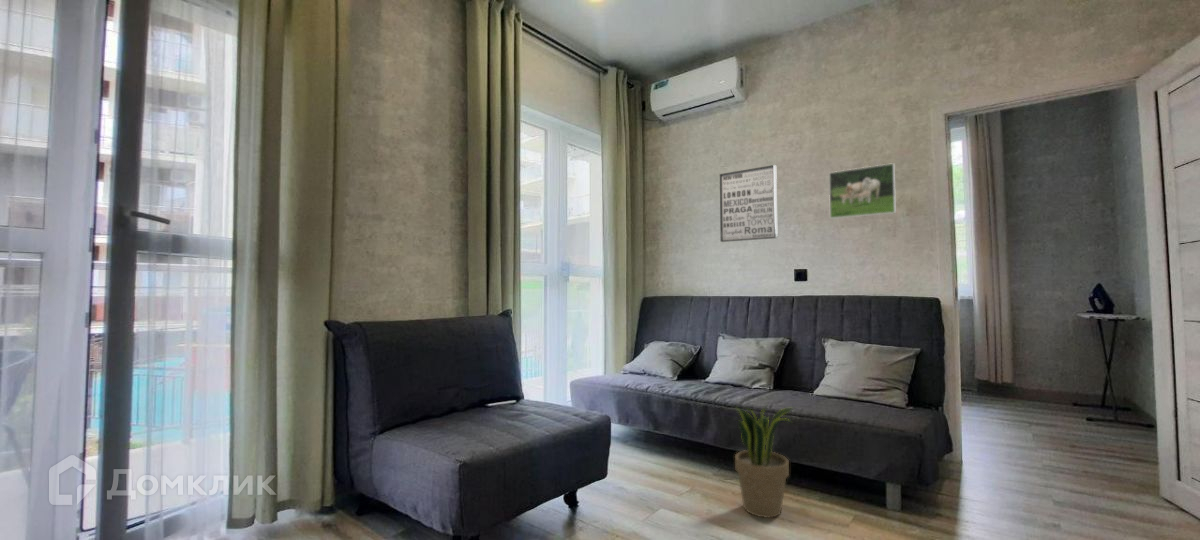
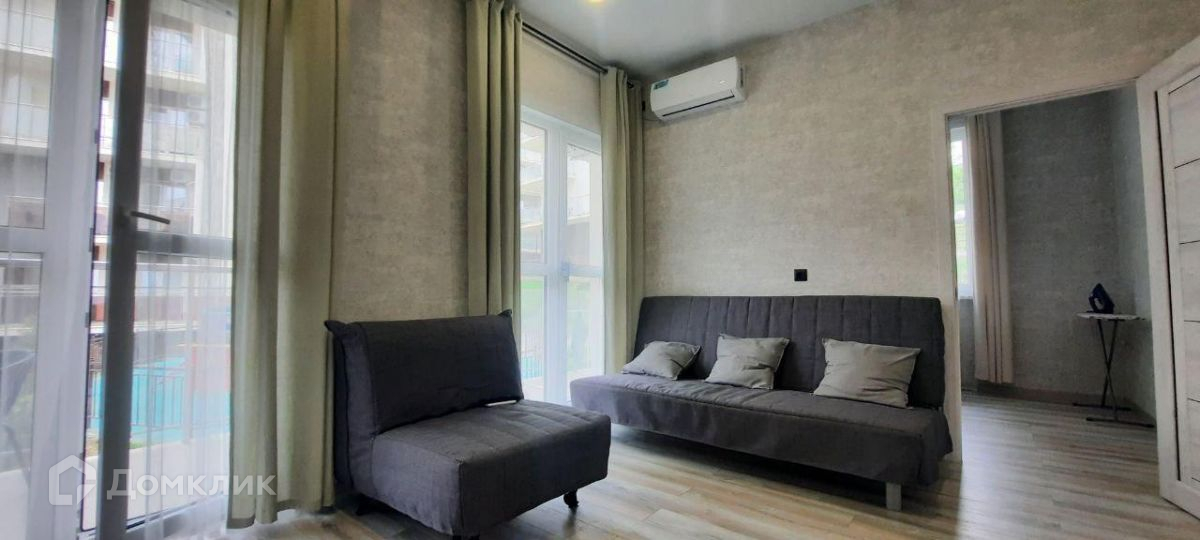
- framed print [828,162,897,220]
- potted plant [734,405,795,519]
- wall art [719,164,778,243]
